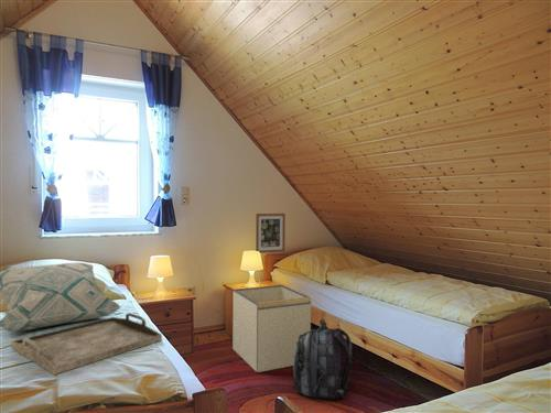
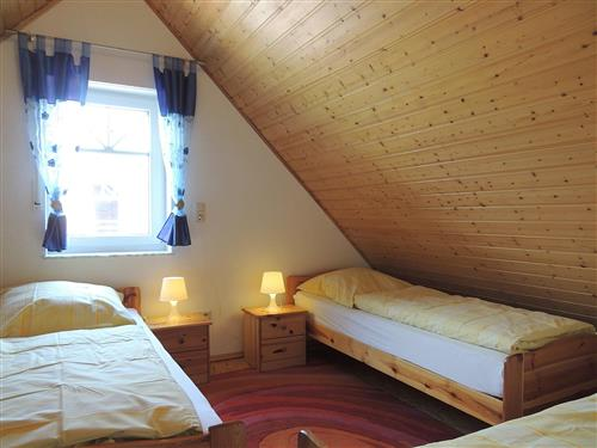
- serving tray [10,312,163,376]
- storage bin [231,284,312,373]
- wall art [255,213,287,254]
- backpack [292,318,353,402]
- decorative pillow [0,262,121,333]
